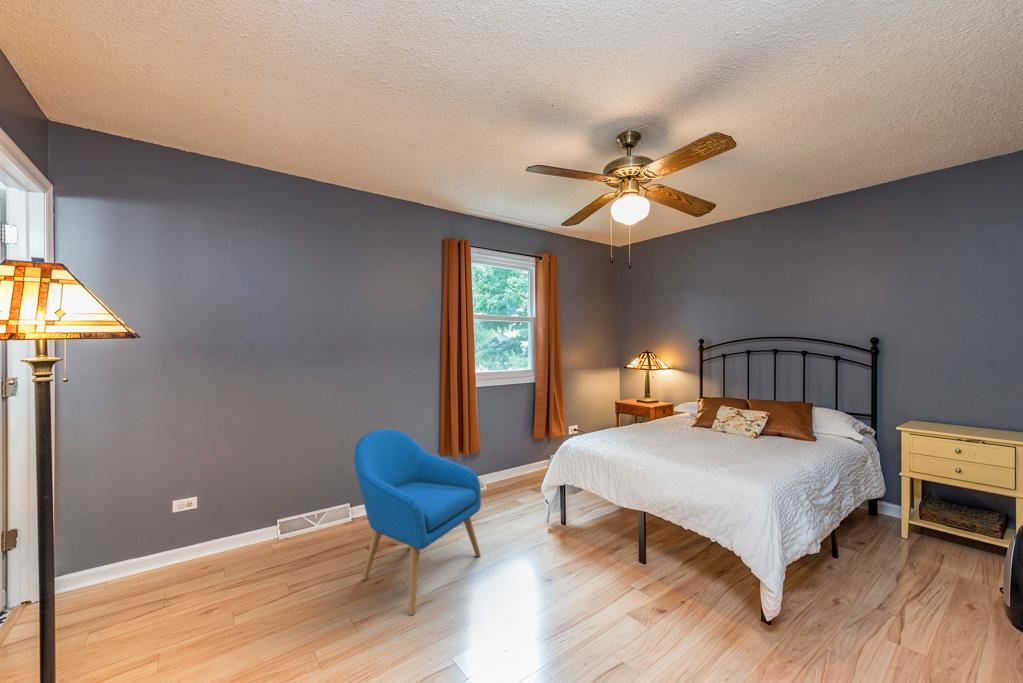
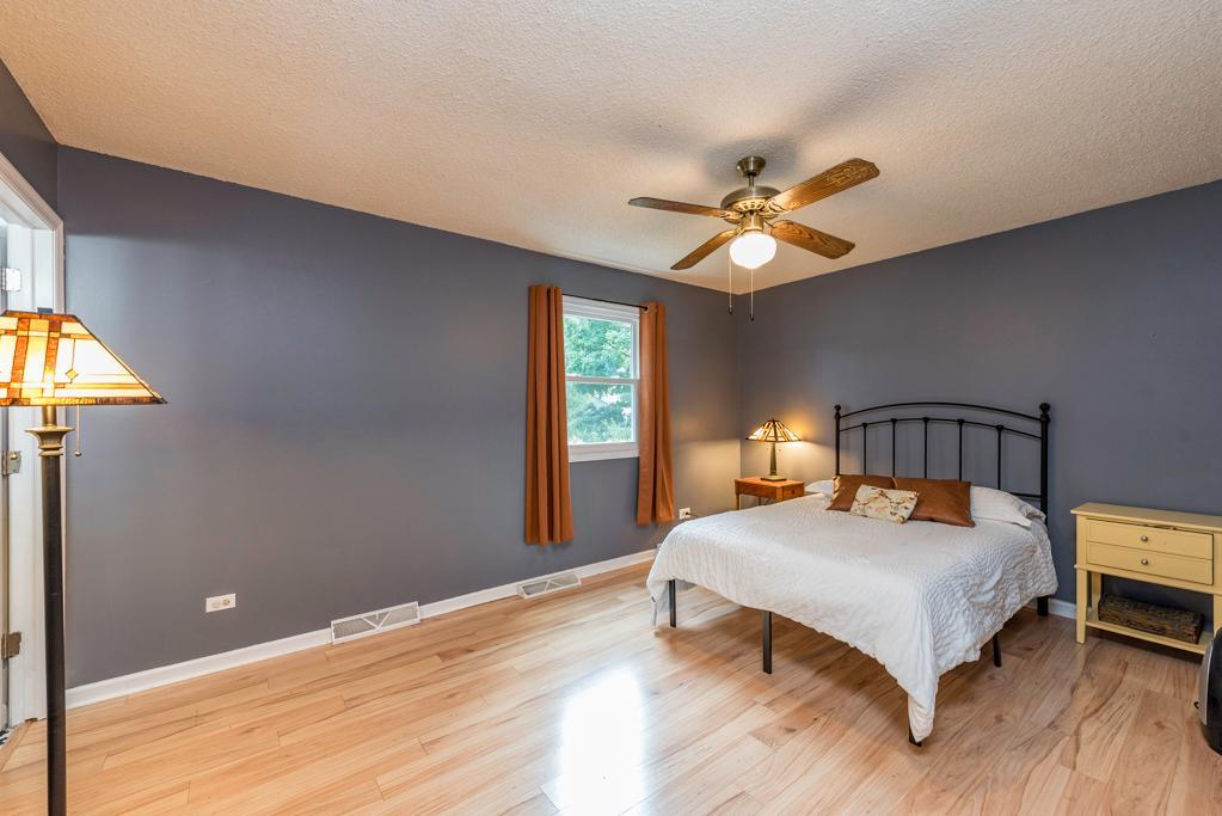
- armchair [353,428,482,616]
